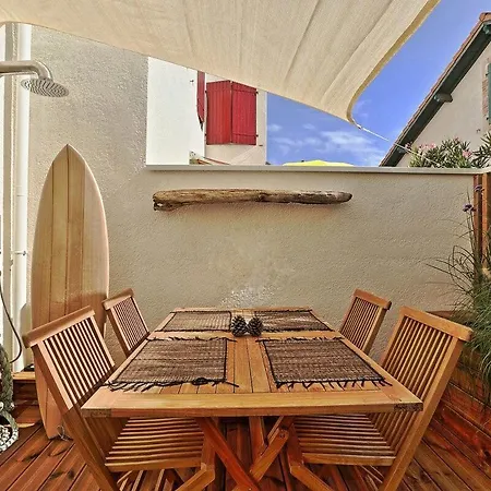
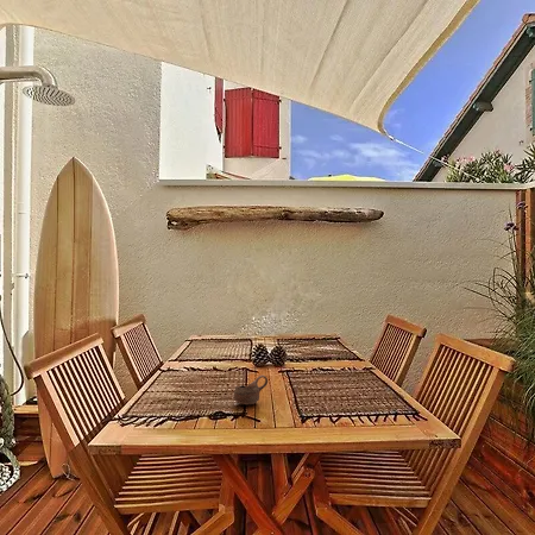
+ cup [232,374,269,405]
